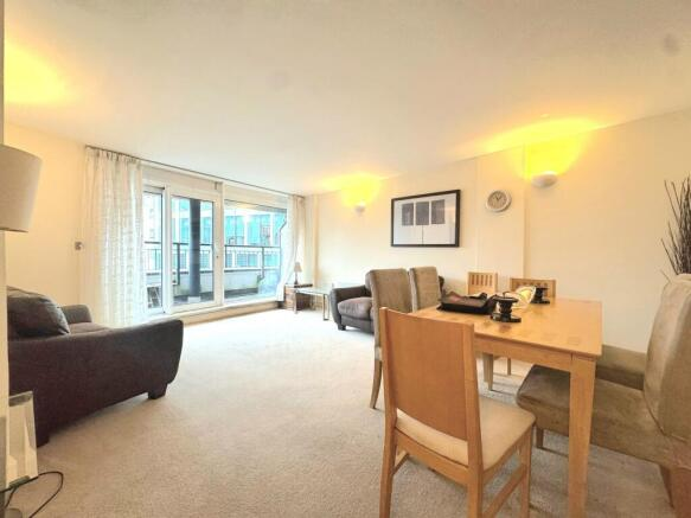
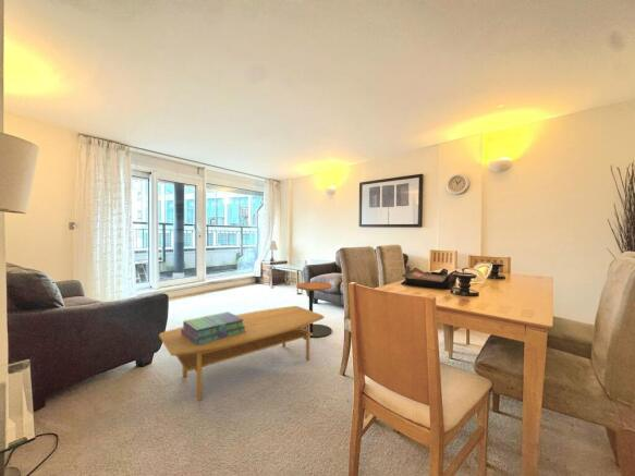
+ coffee table [158,305,326,401]
+ side table [295,281,333,339]
+ stack of books [181,312,246,345]
